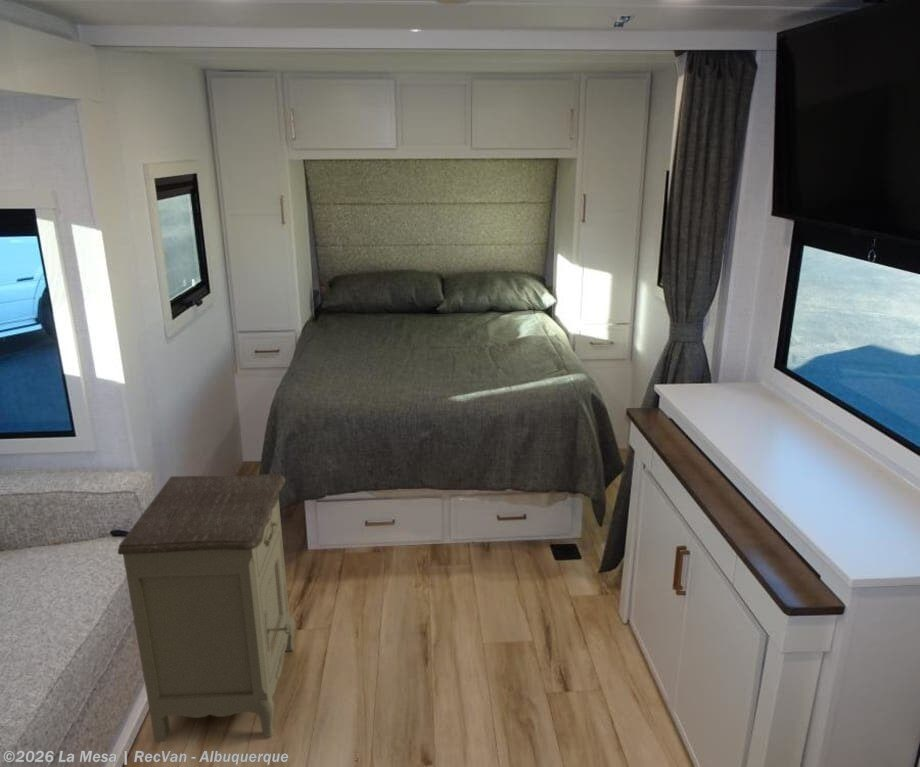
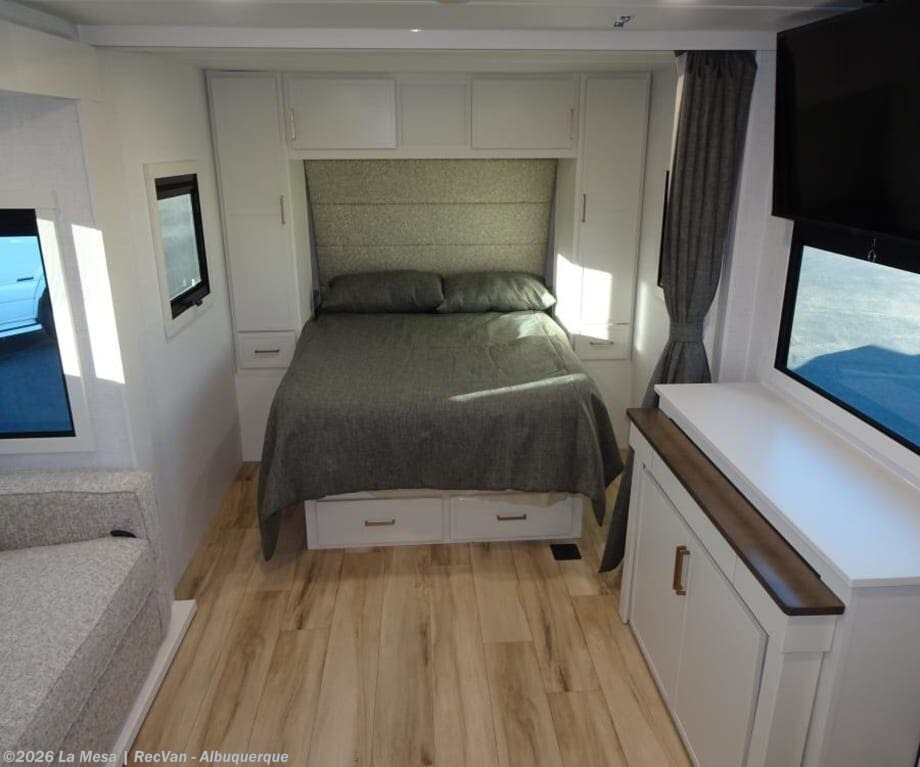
- nightstand [117,473,296,743]
